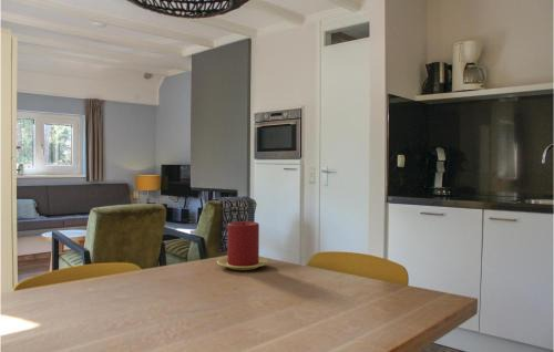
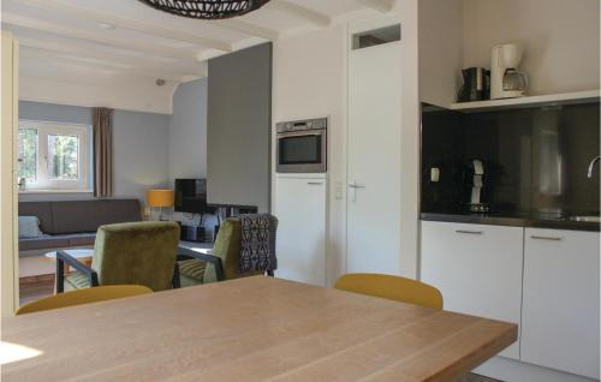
- candle [216,220,270,271]
